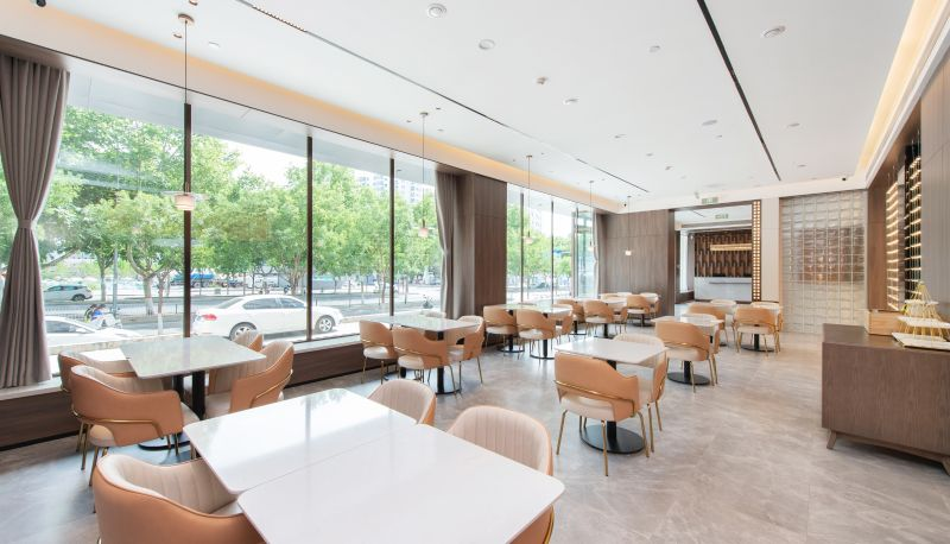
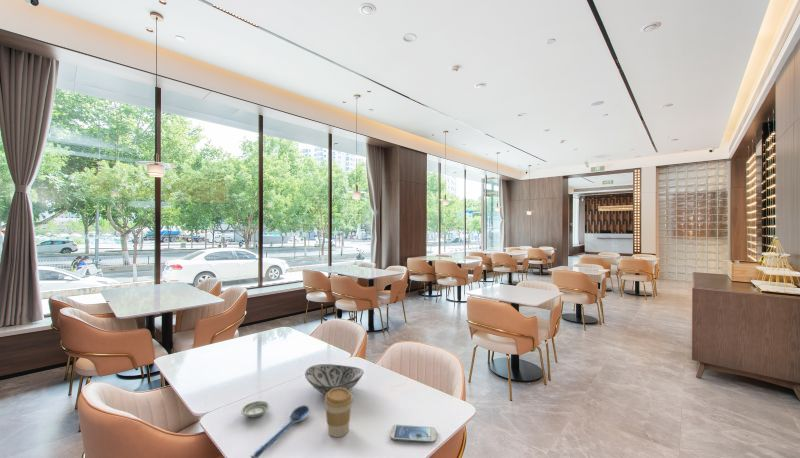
+ saucer [240,400,271,419]
+ smartphone [389,424,437,443]
+ spoon [249,404,311,458]
+ decorative bowl [304,363,365,395]
+ coffee cup [323,388,353,438]
